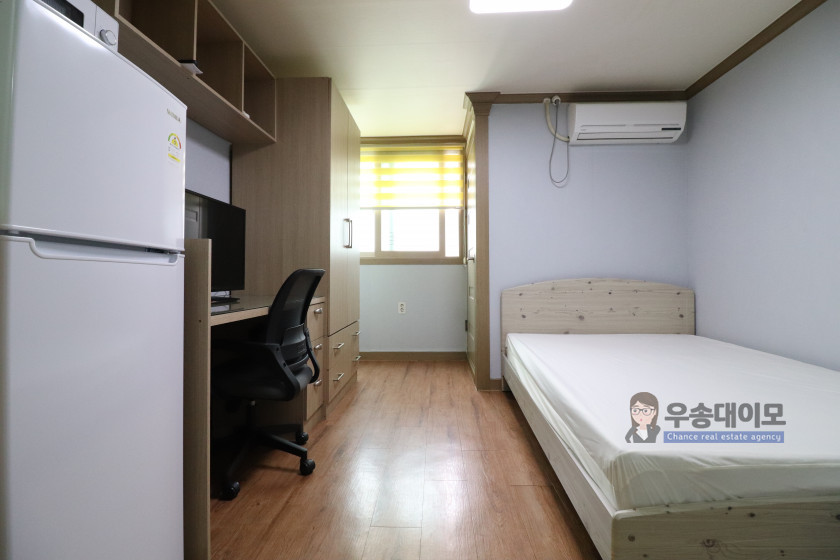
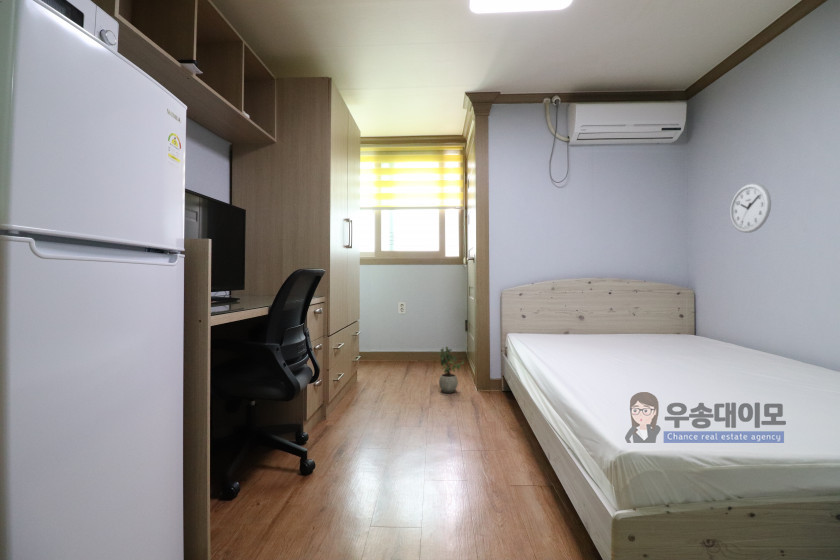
+ potted plant [437,346,465,394]
+ wall clock [729,182,772,234]
